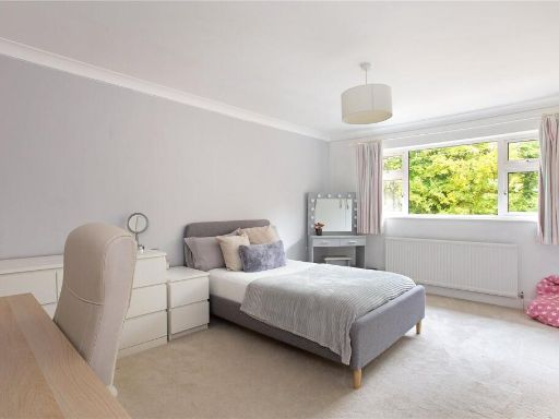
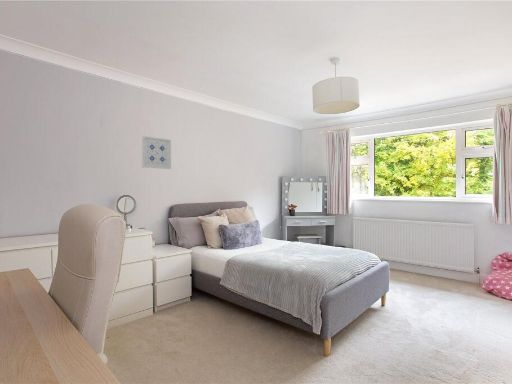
+ wall art [141,135,172,170]
